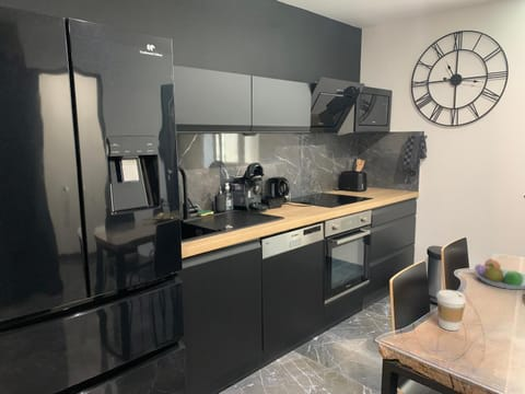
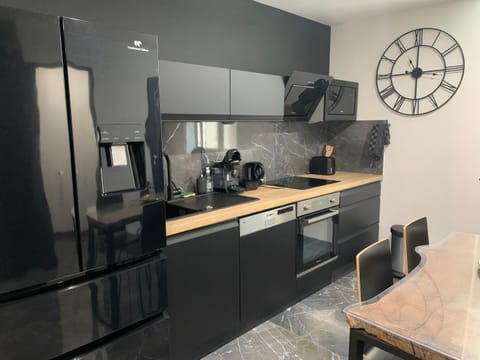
- fruit bowl [474,257,525,290]
- coffee cup [435,289,467,332]
